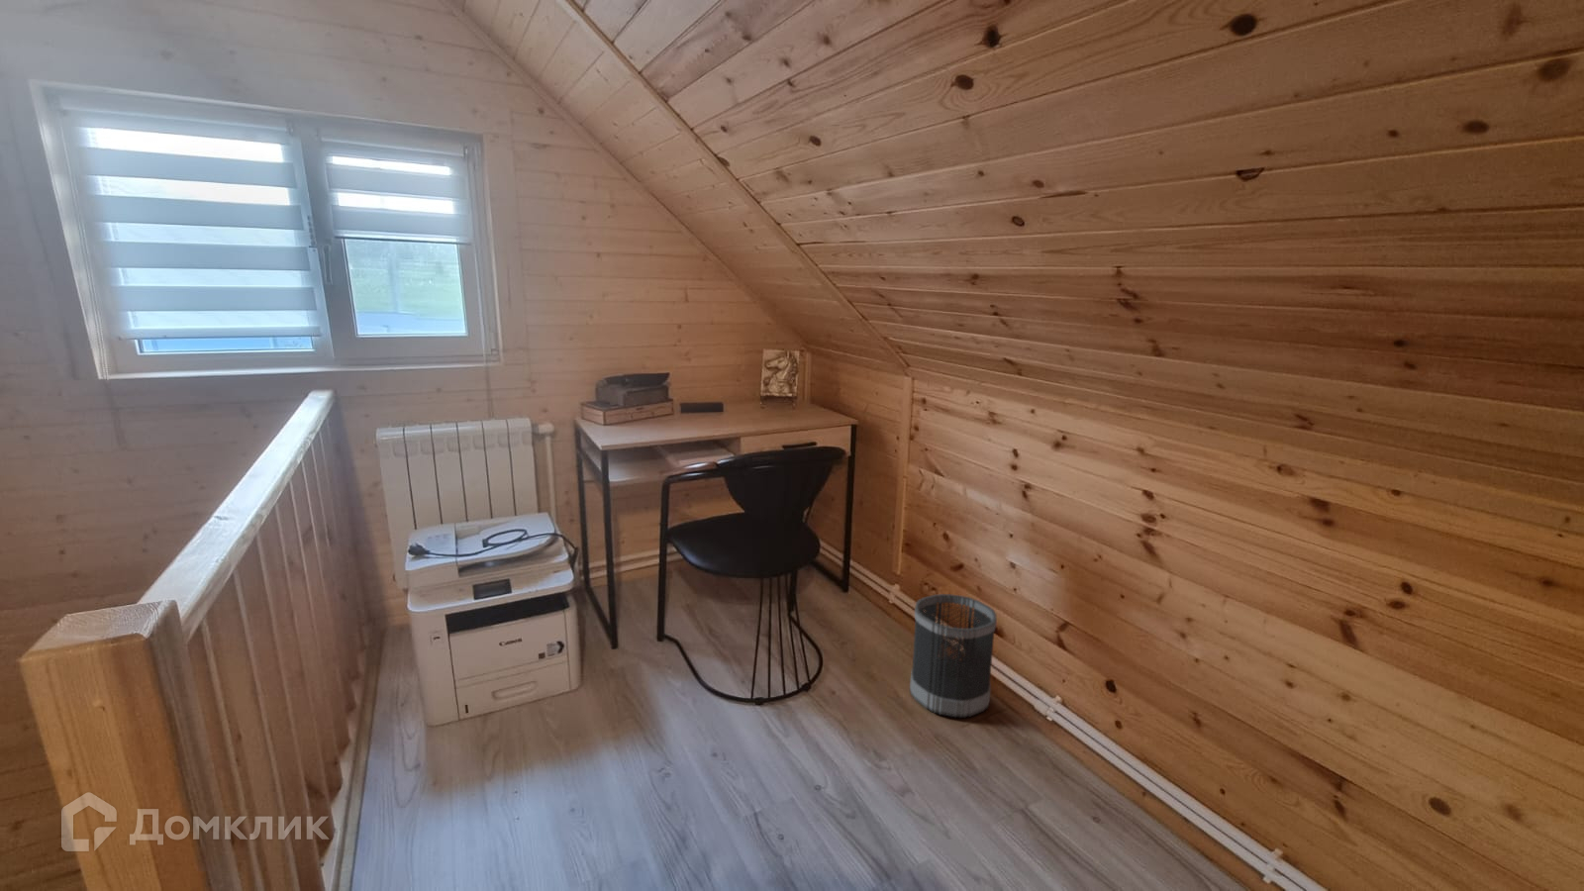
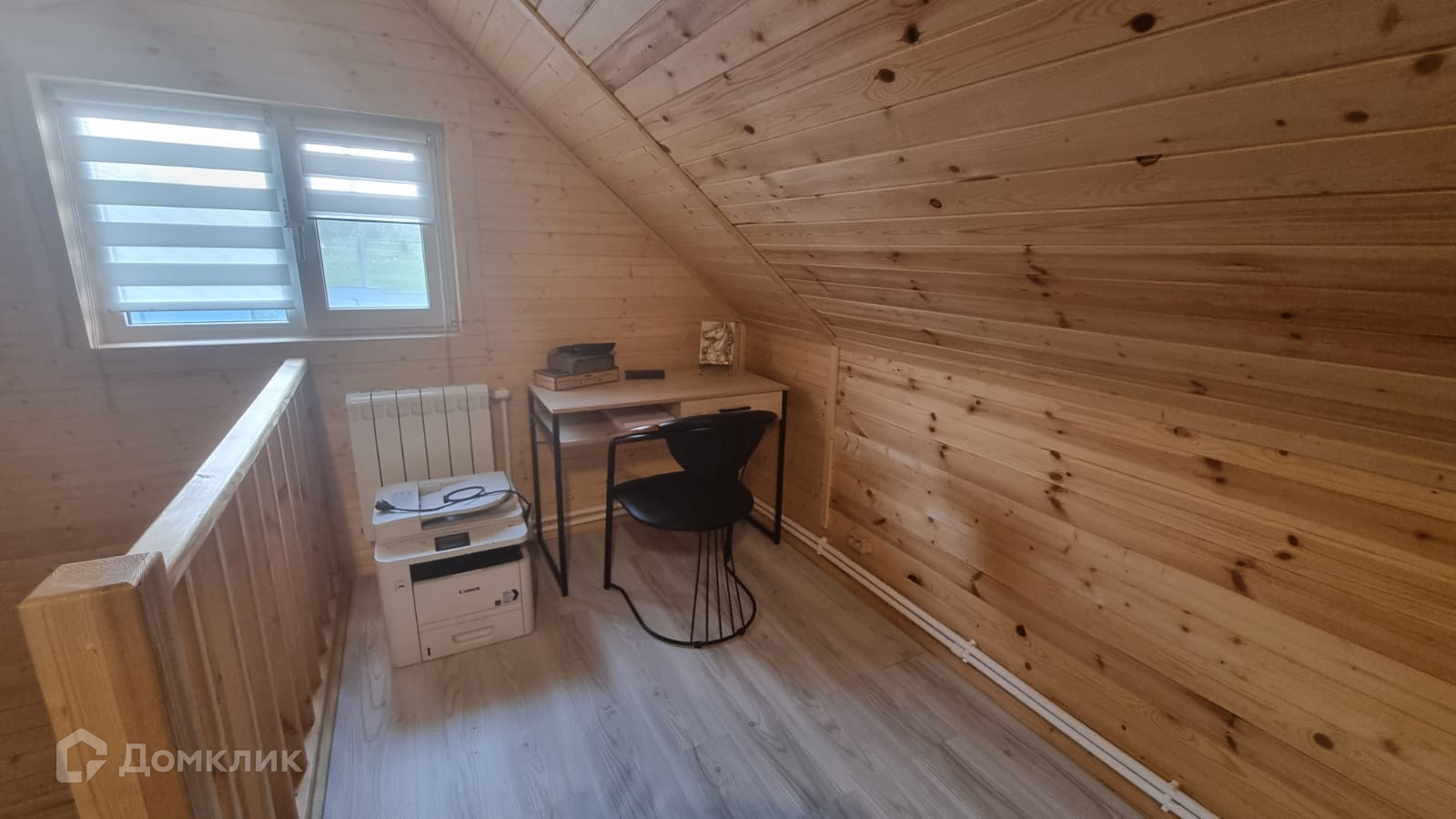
- wastebasket [908,593,998,719]
